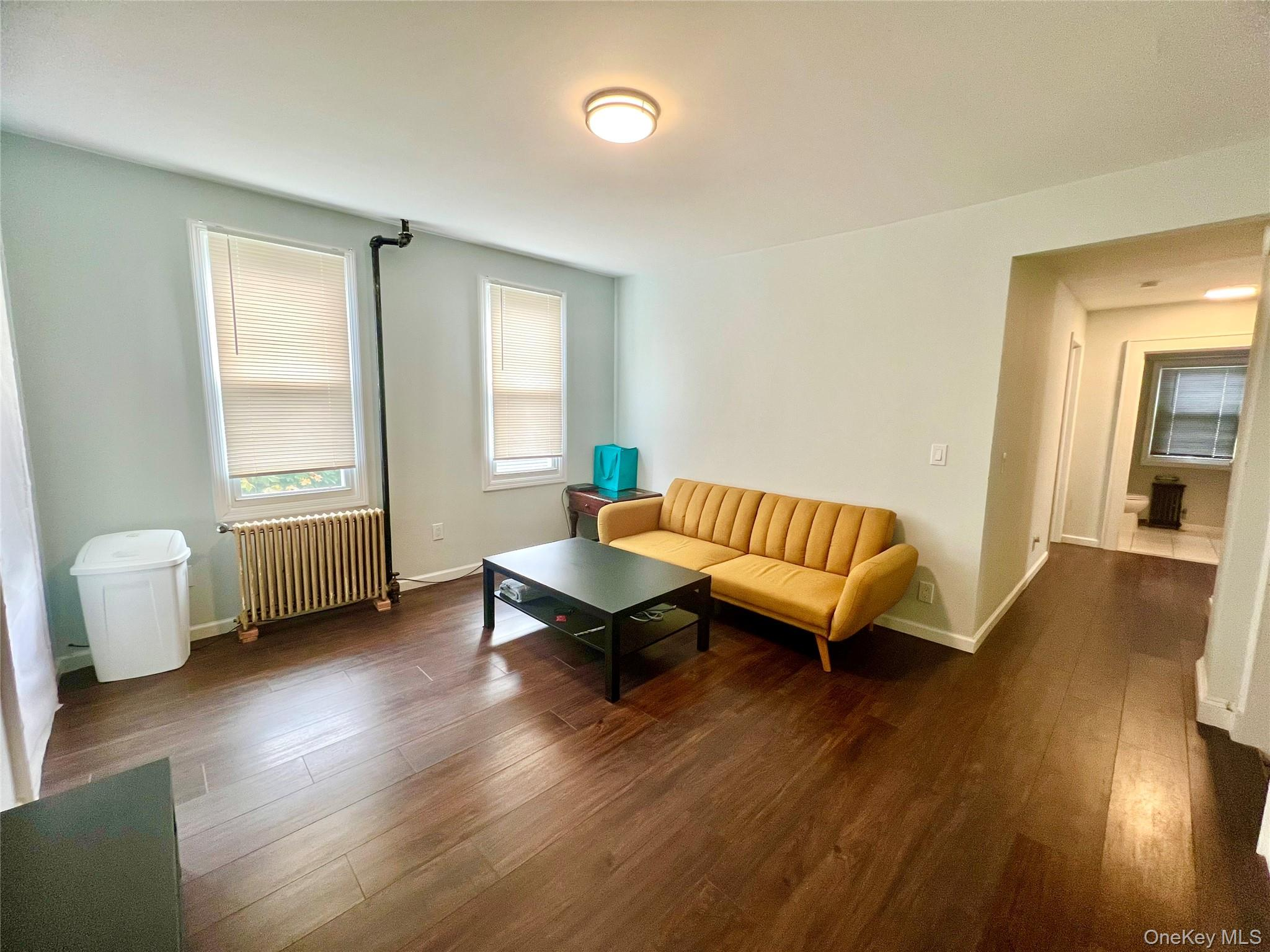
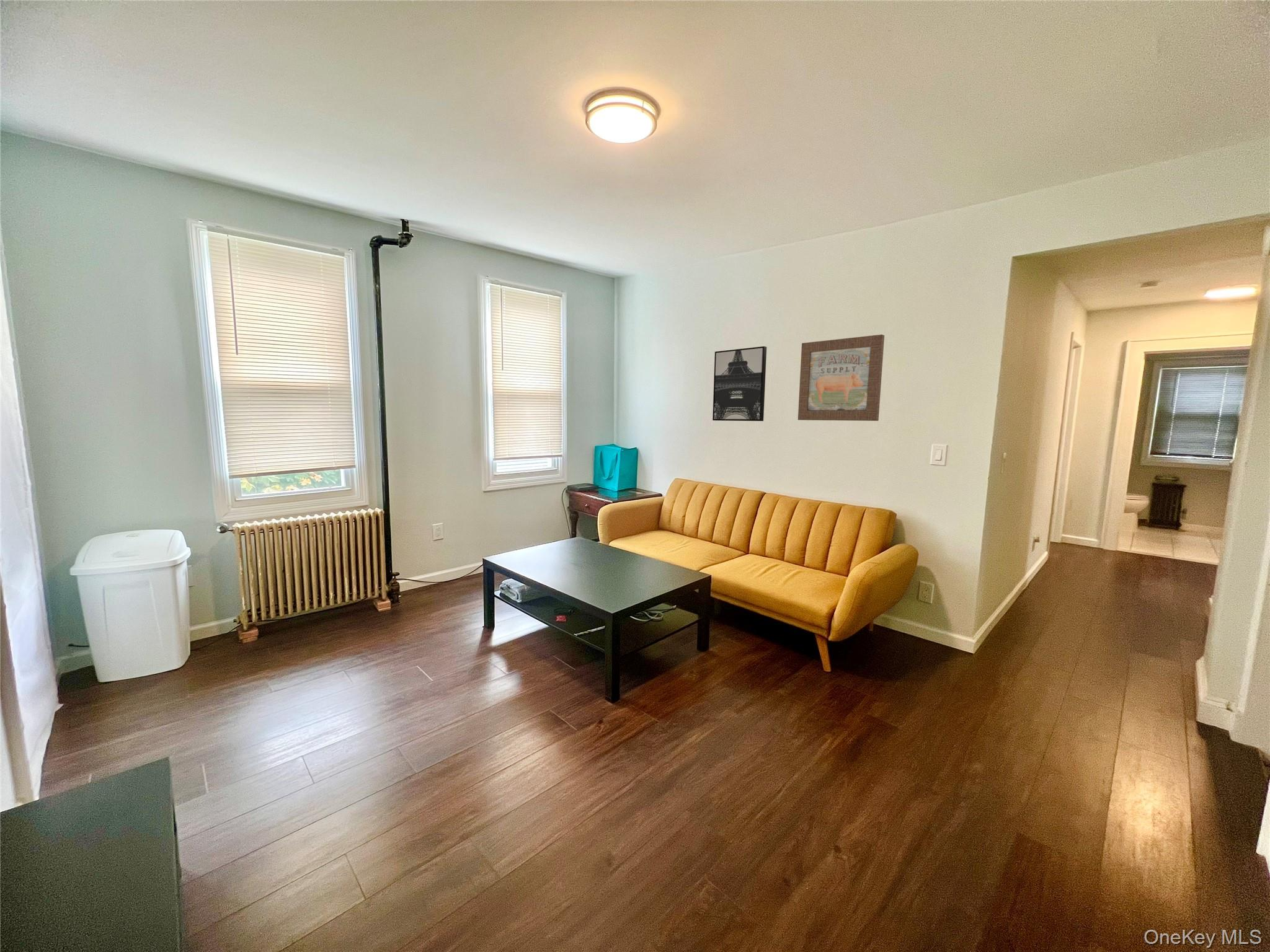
+ wall art [797,334,885,421]
+ wall art [712,346,767,421]
